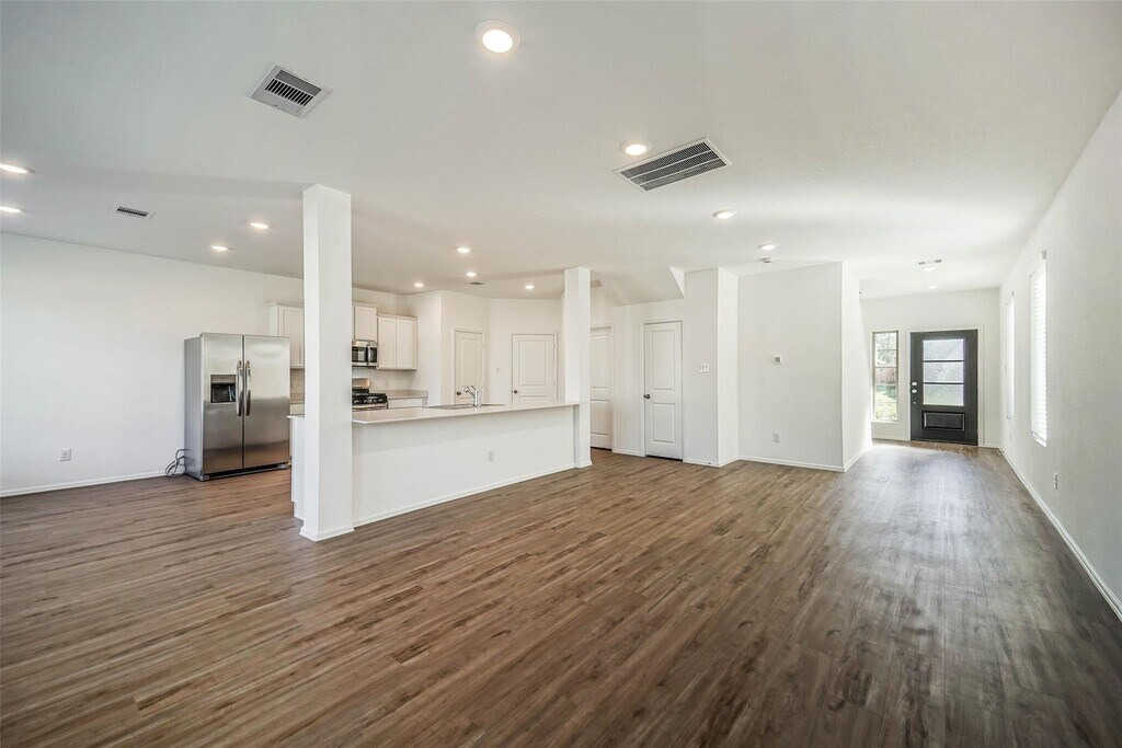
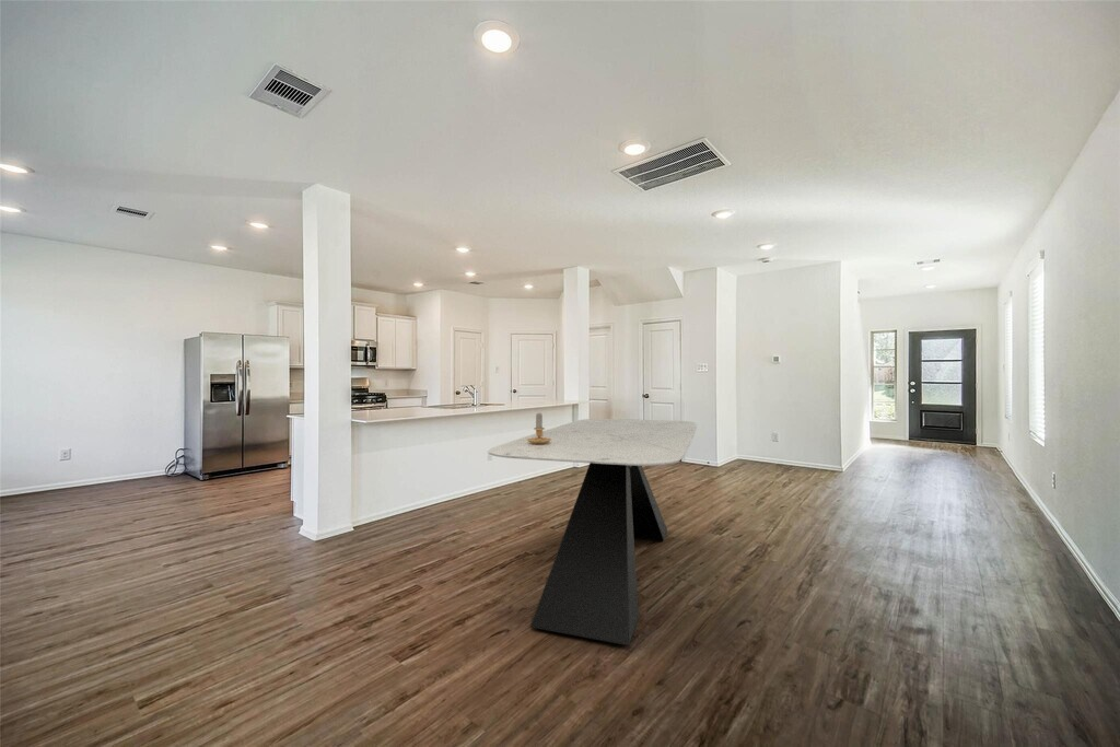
+ dining table [488,418,698,646]
+ candlestick [527,412,551,444]
